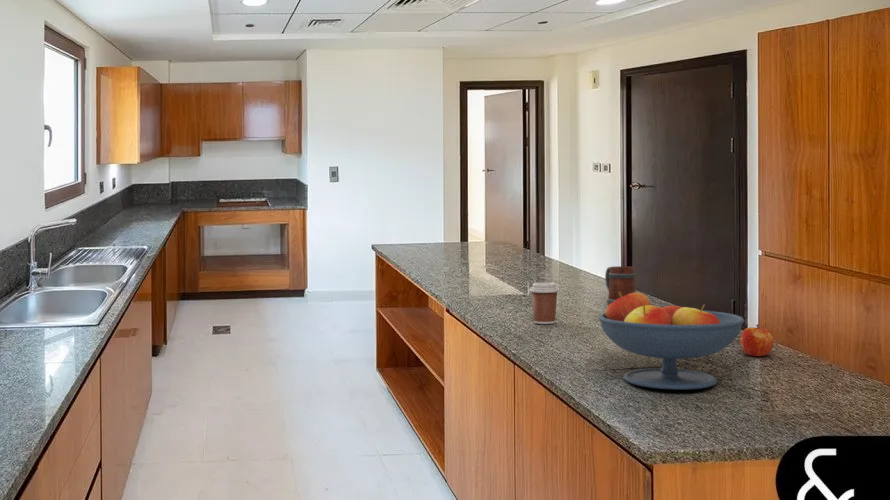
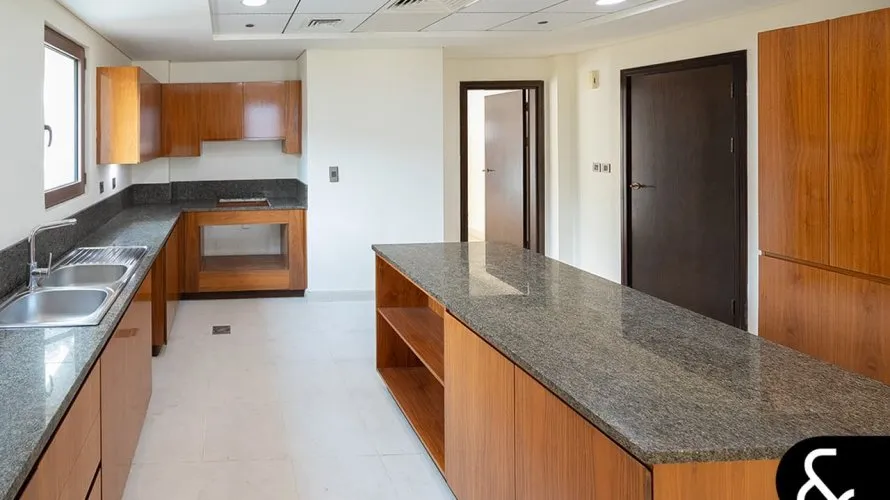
- mug [604,265,637,307]
- coffee cup [528,282,560,325]
- fruit bowl [597,292,745,390]
- apple [739,323,775,357]
